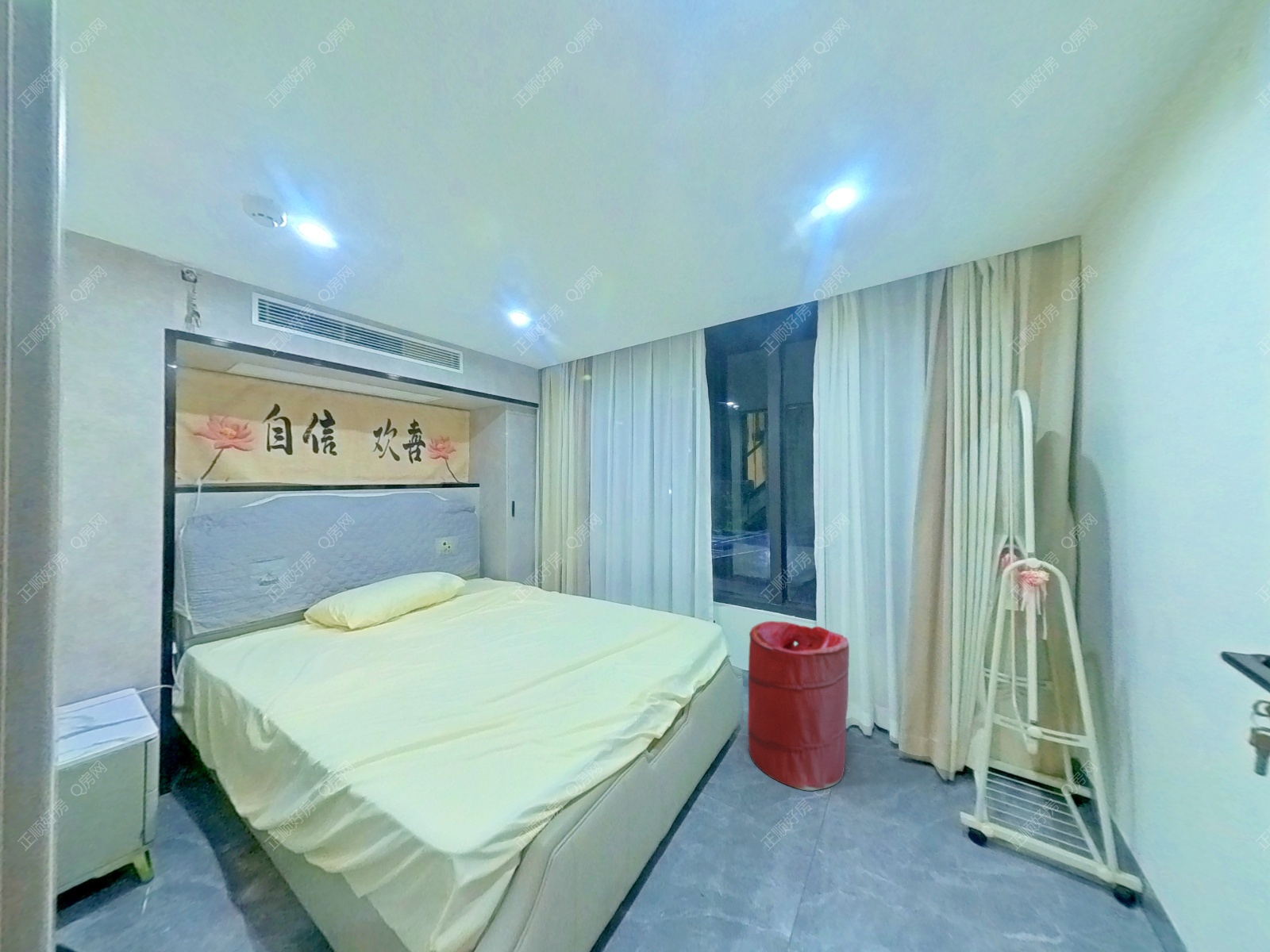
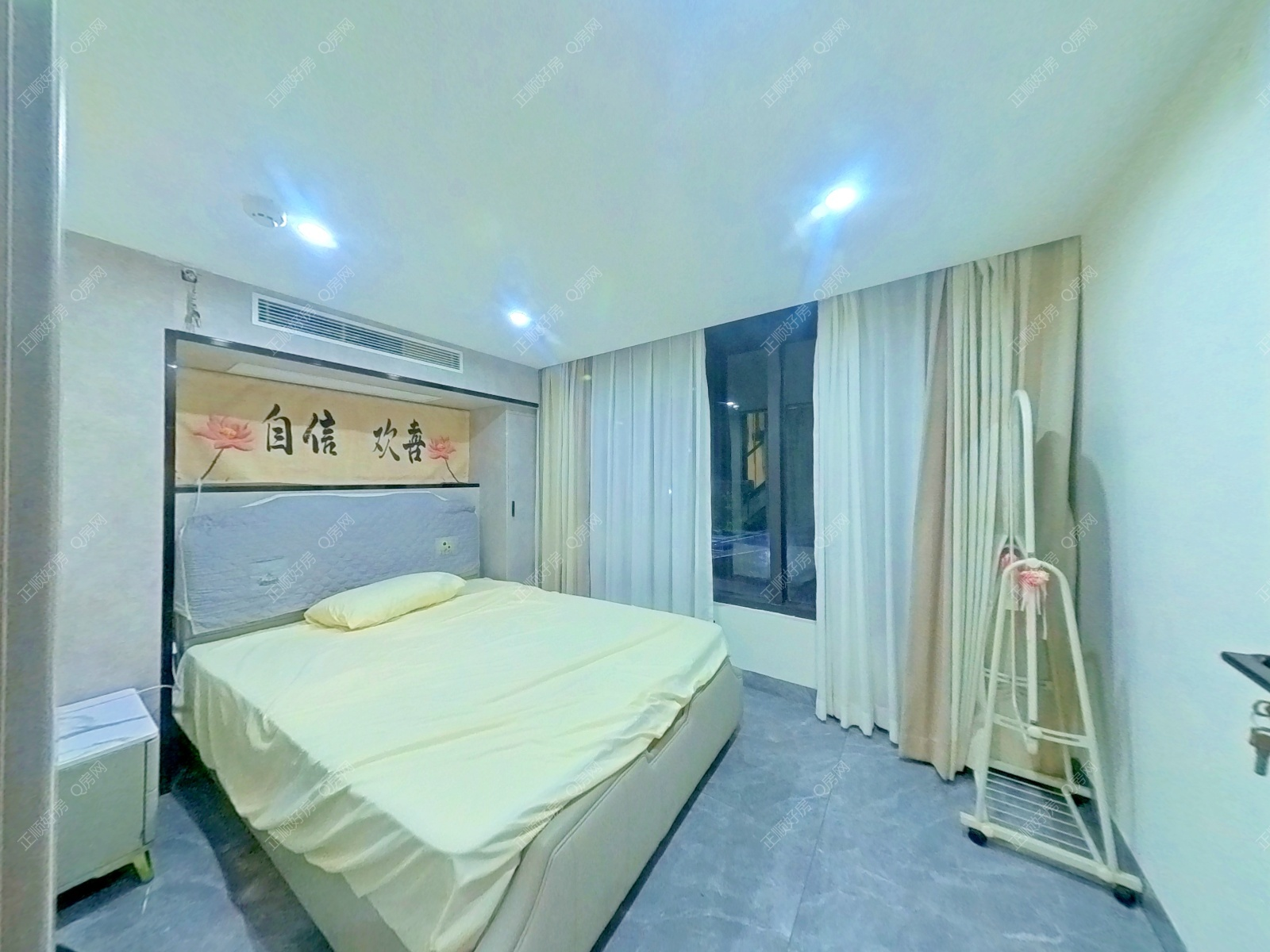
- laundry hamper [747,620,850,791]
